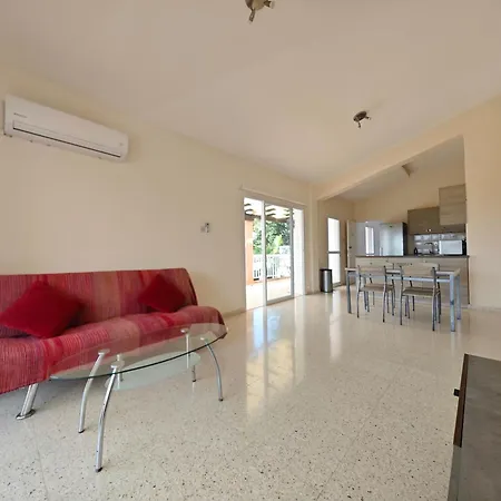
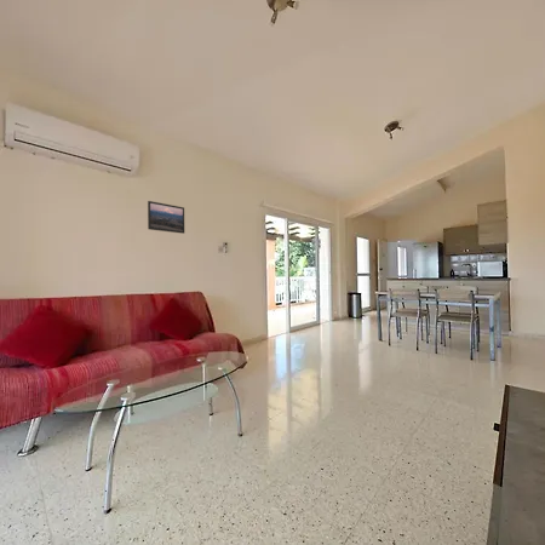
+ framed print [147,200,185,235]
